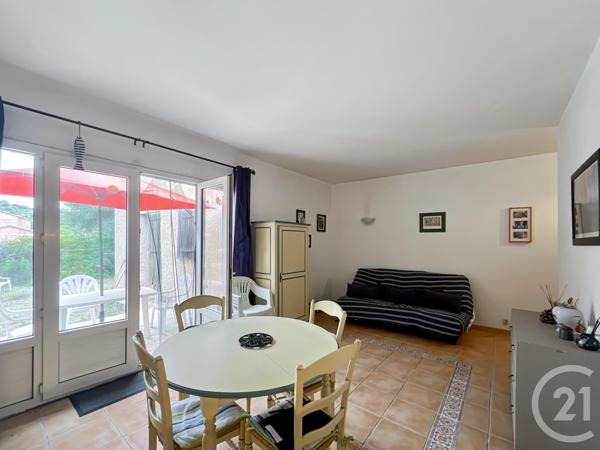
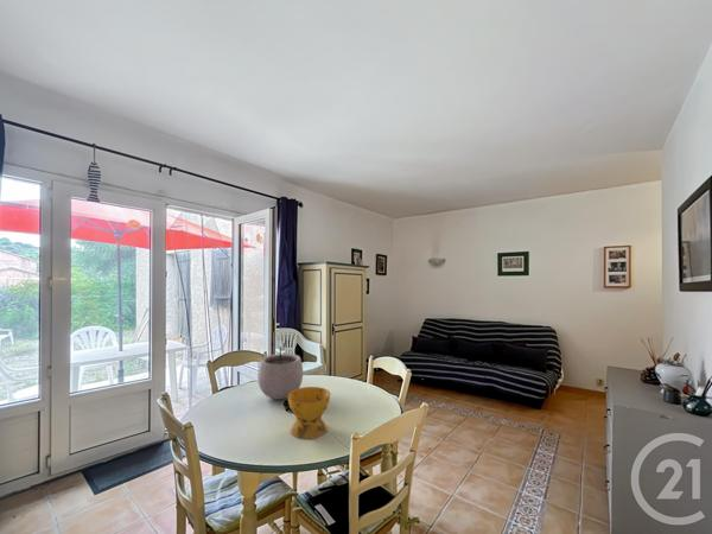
+ plant pot [256,341,304,401]
+ bowl [287,386,331,440]
